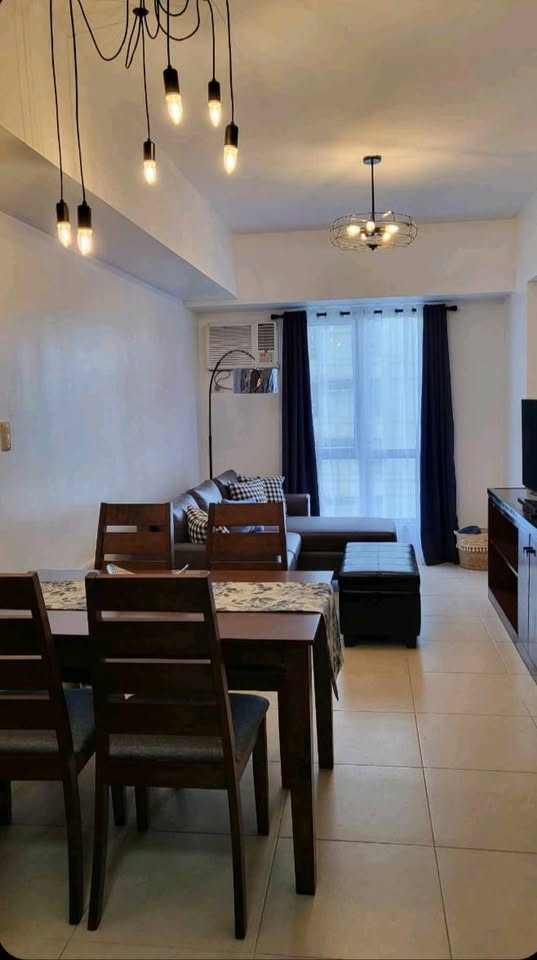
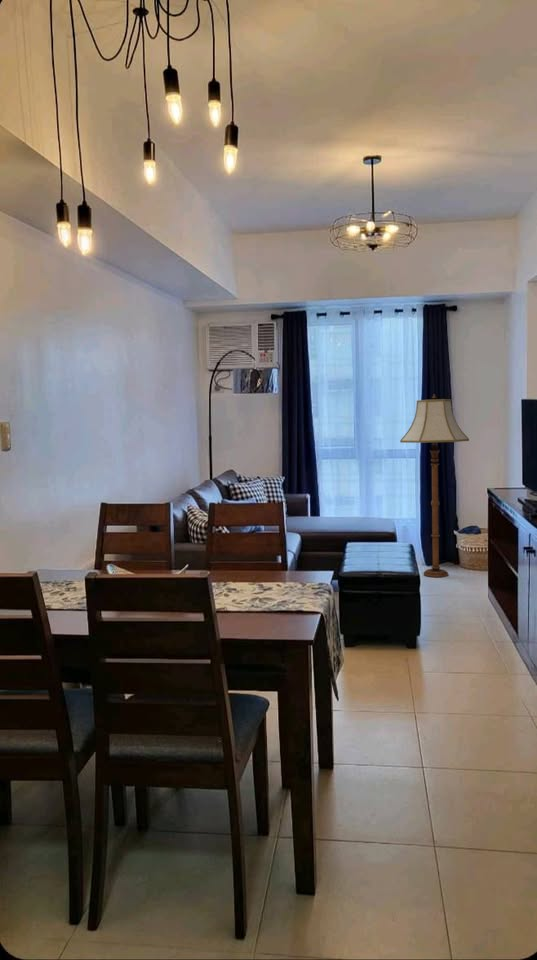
+ floor lamp [399,393,470,578]
